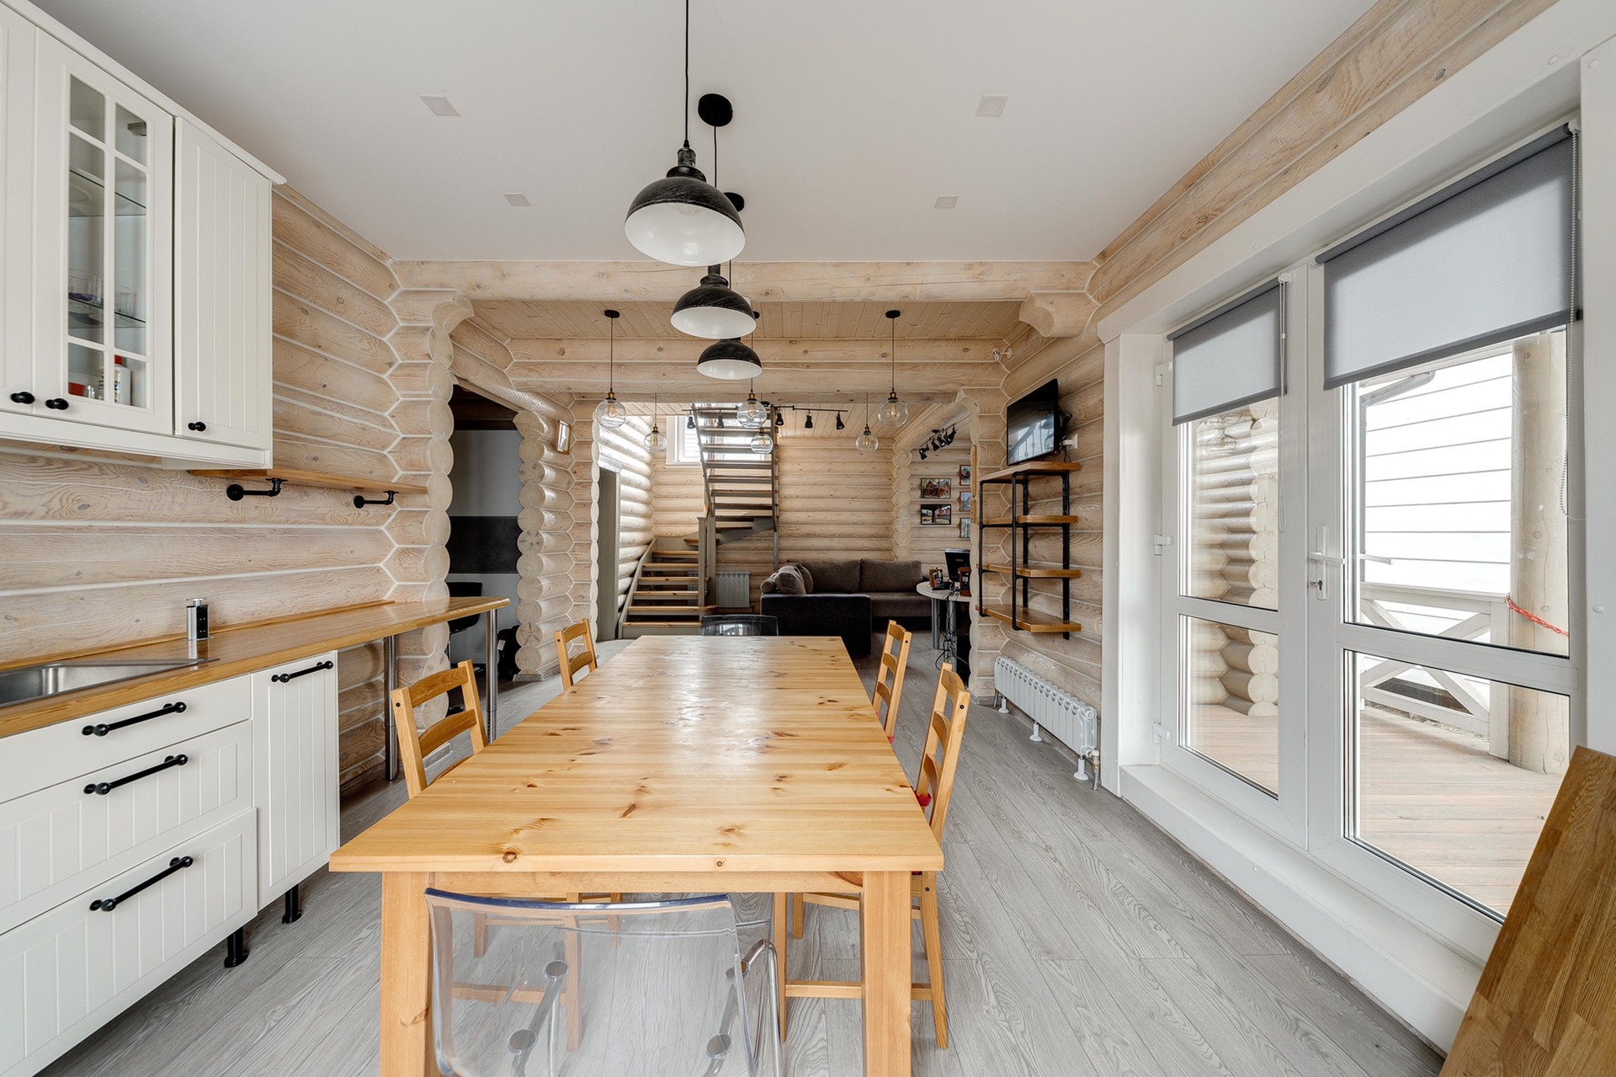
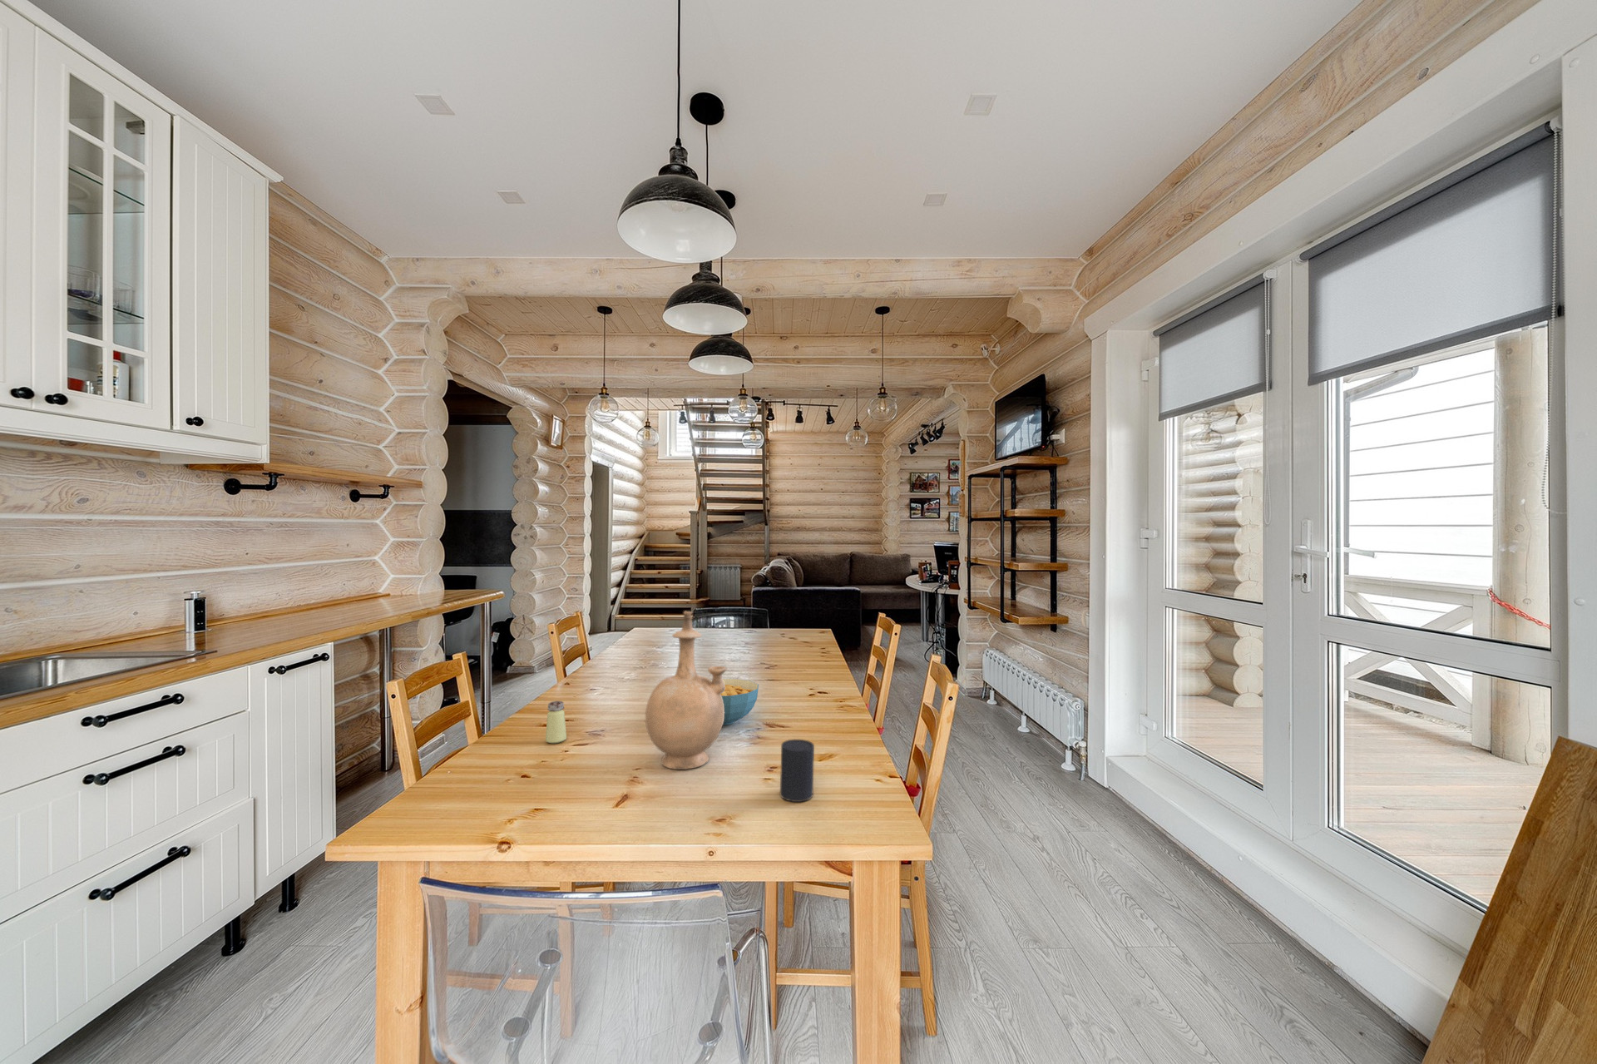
+ saltshaker [545,701,568,745]
+ cereal bowl [710,678,760,726]
+ vase [645,610,727,771]
+ cup [779,739,816,803]
